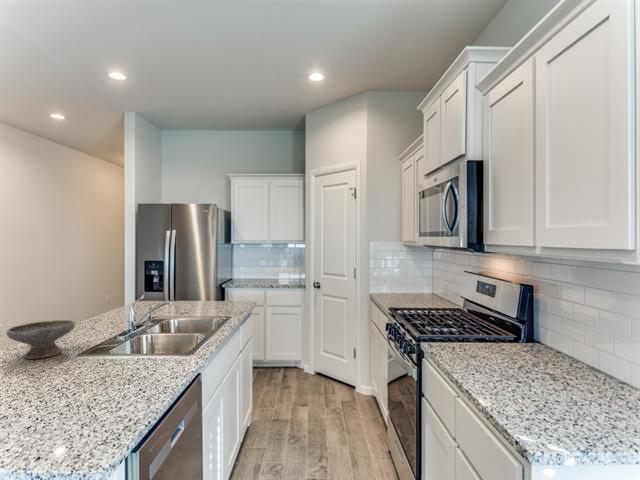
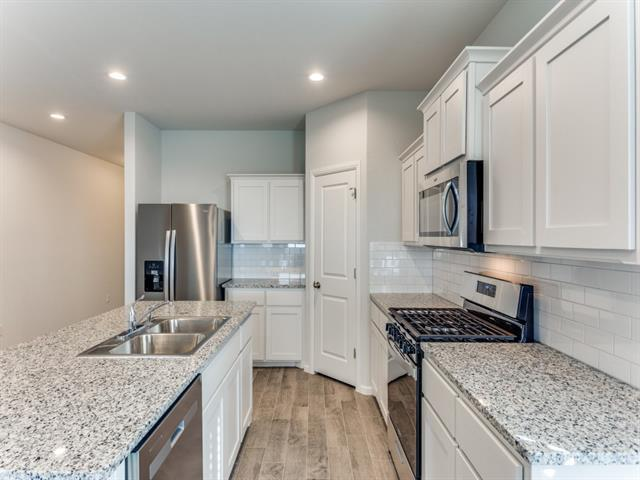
- bowl [6,319,76,360]
